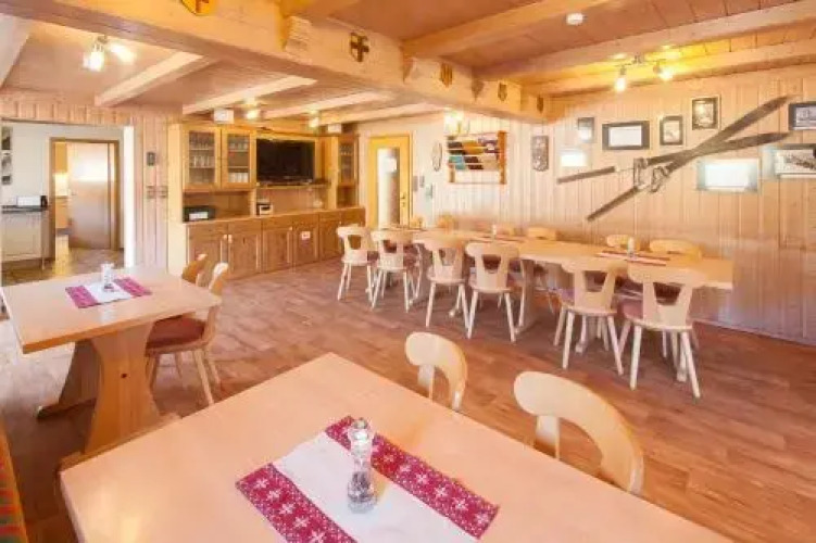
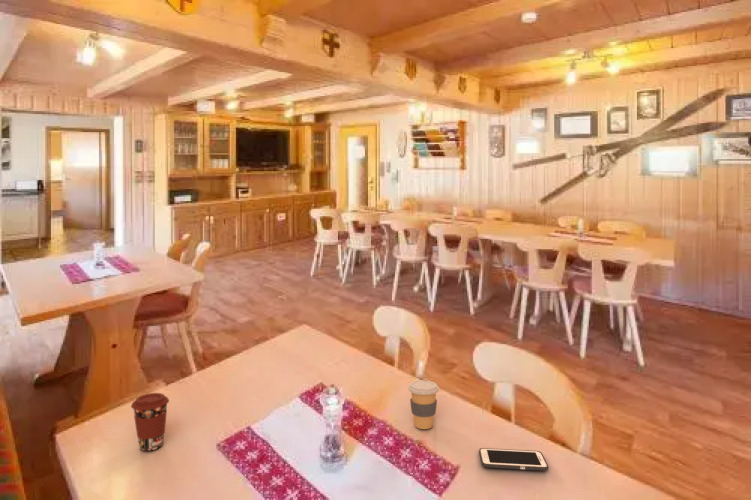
+ cell phone [478,447,549,472]
+ coffee cup [130,392,170,452]
+ coffee cup [407,379,440,430]
